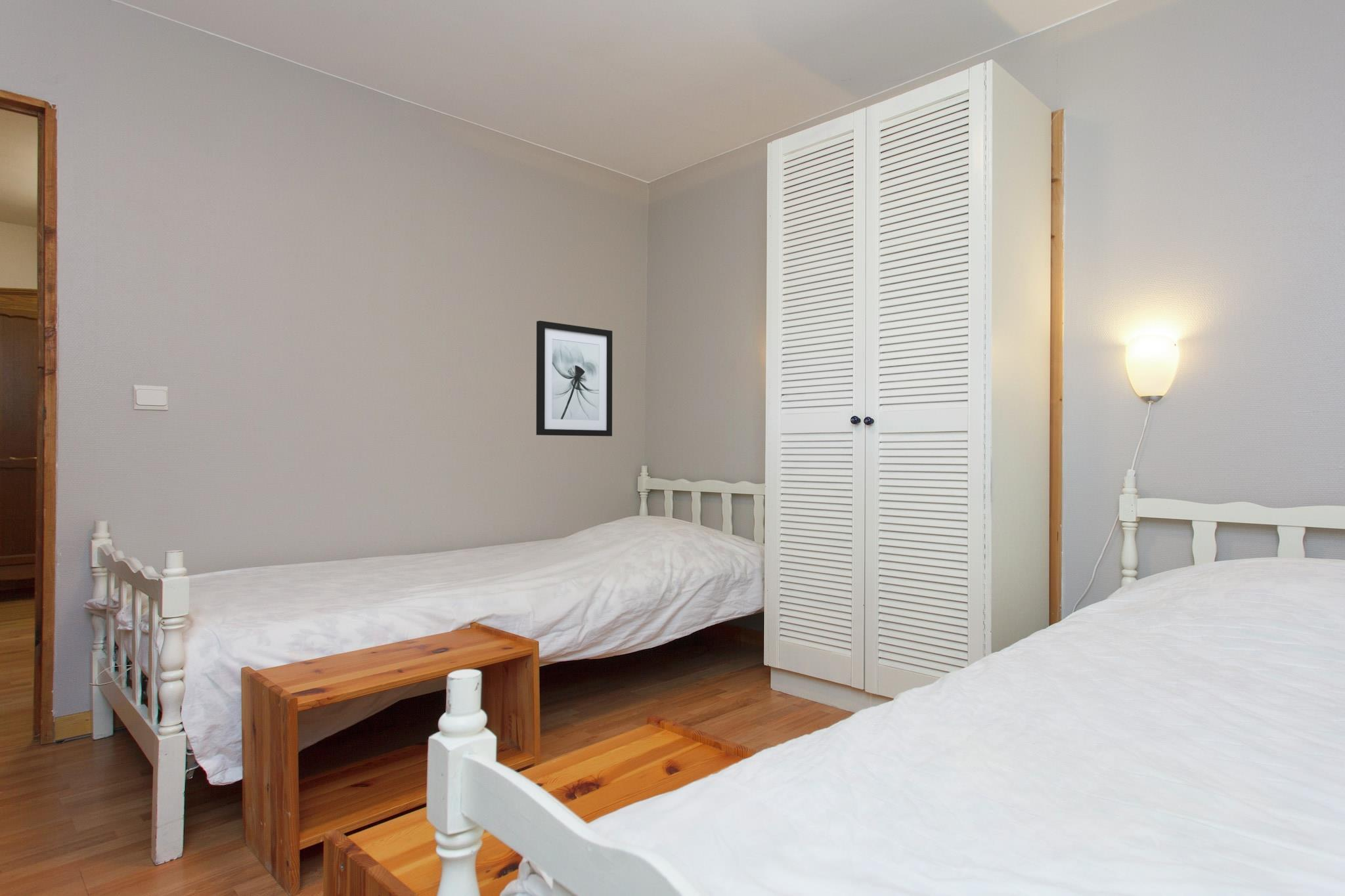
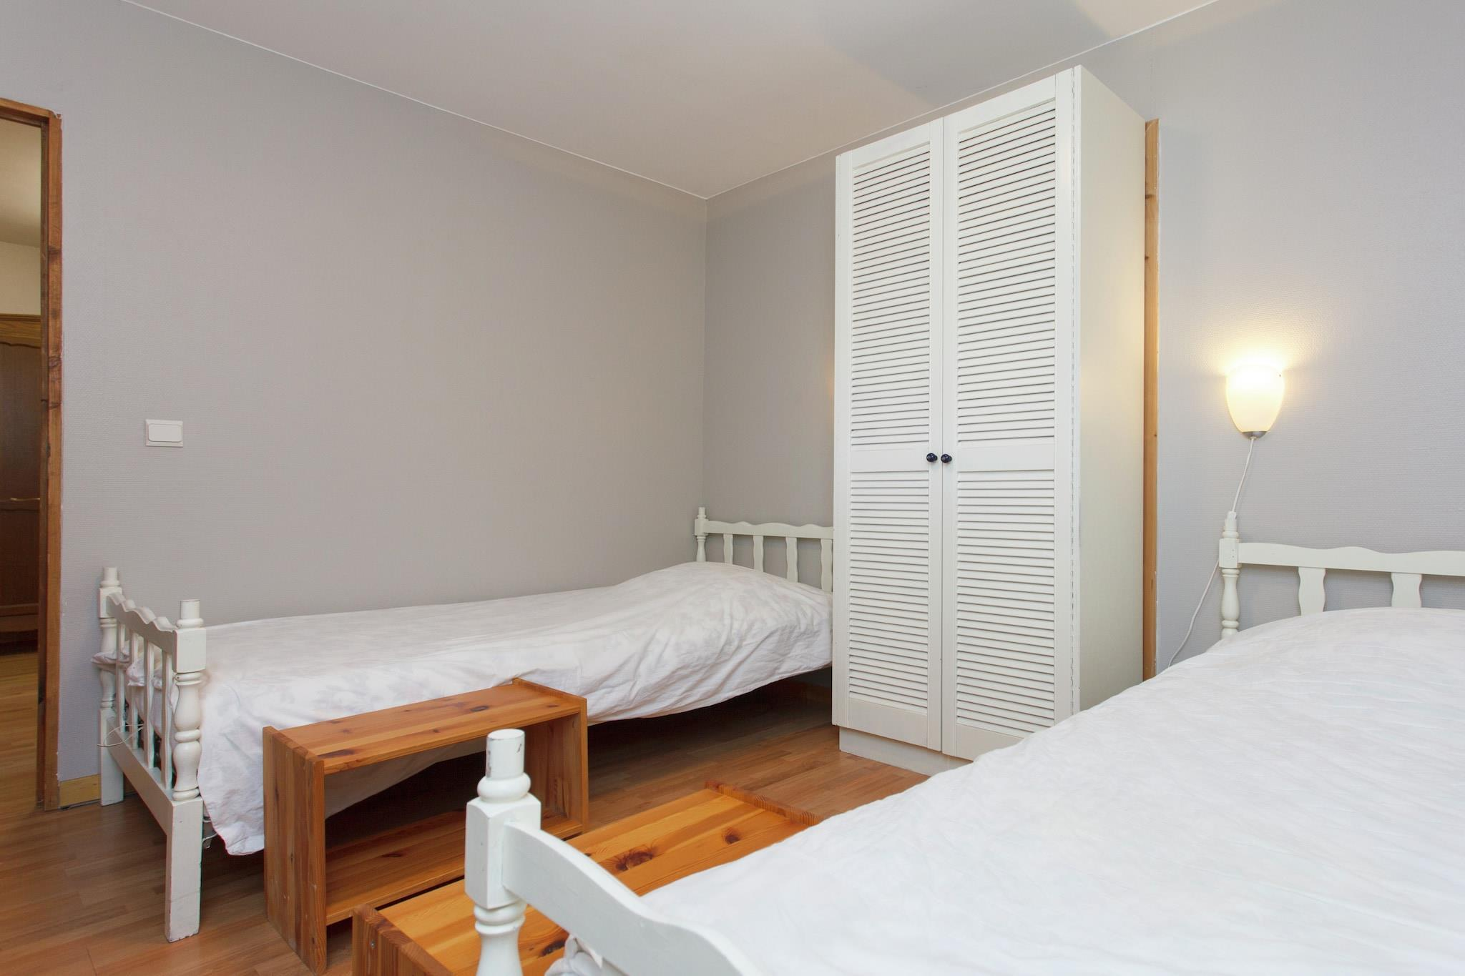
- wall art [536,320,613,437]
